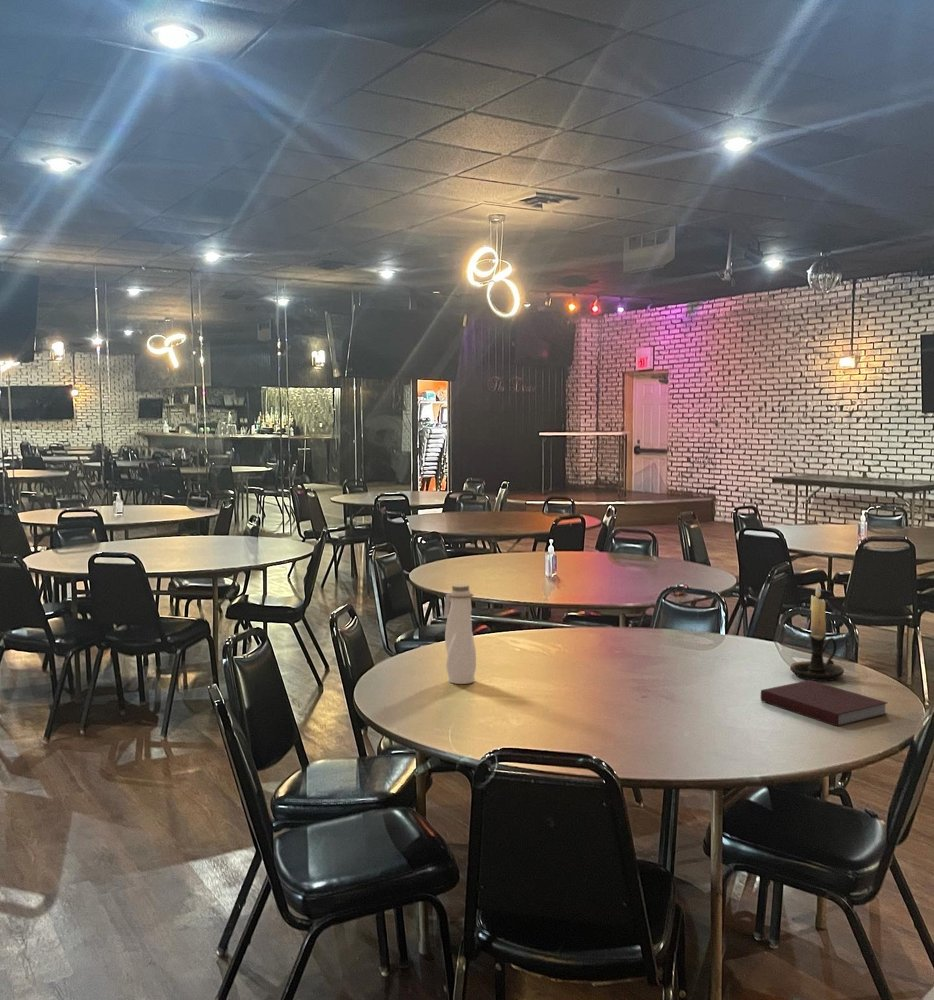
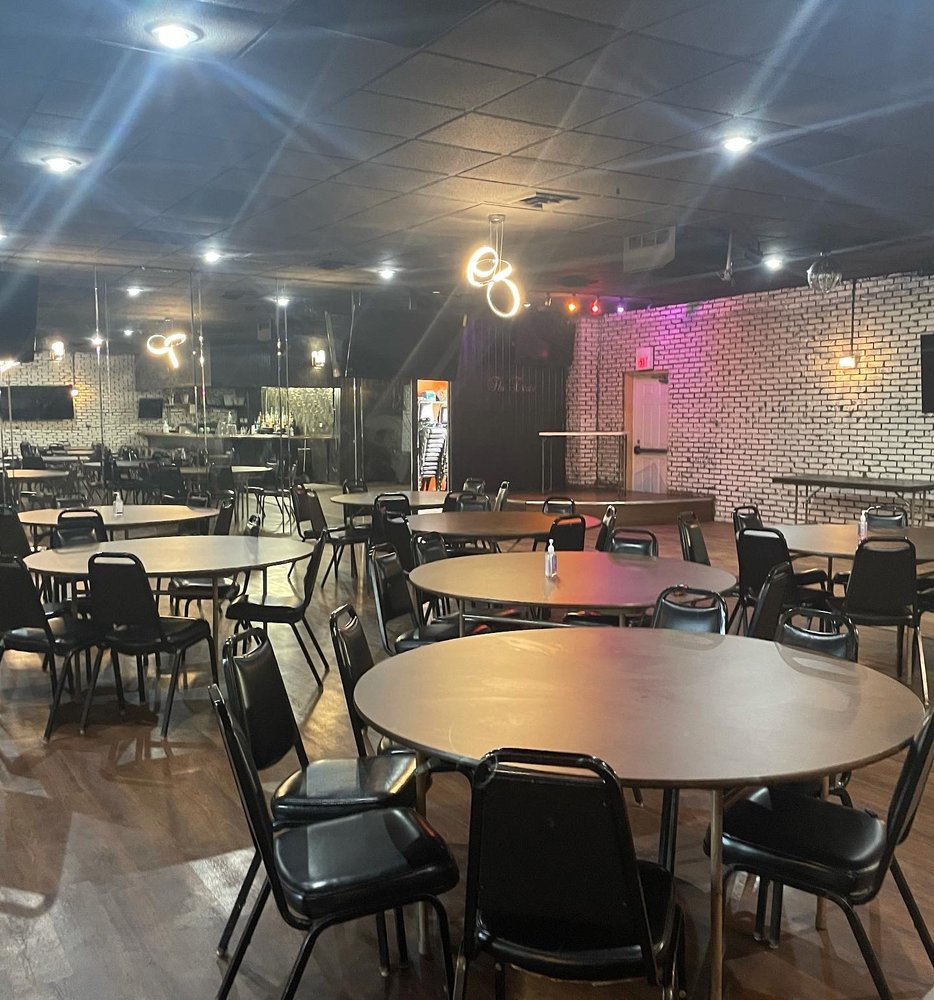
- water bottle [443,583,477,685]
- candle holder [789,582,845,682]
- notebook [760,680,889,727]
